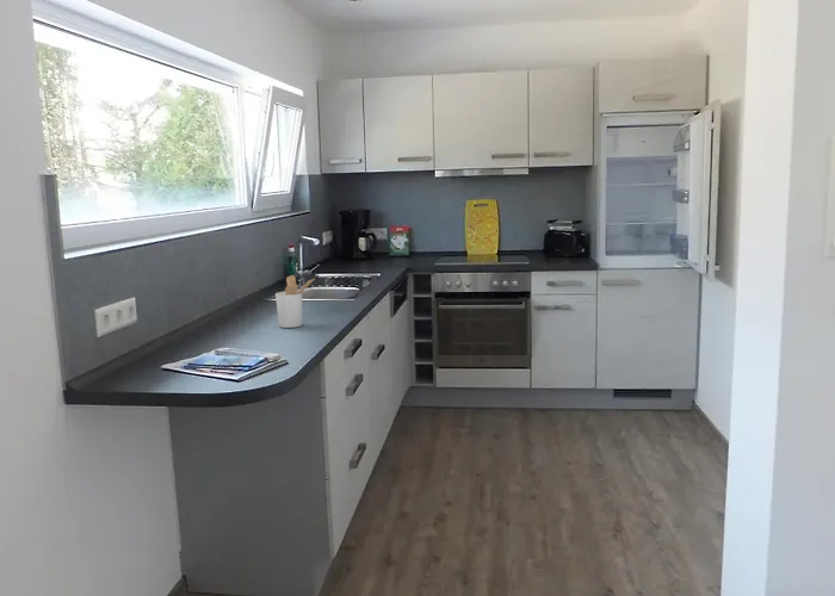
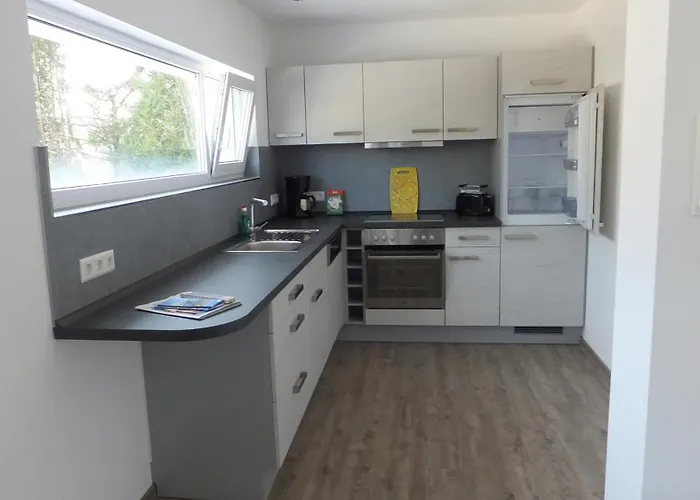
- utensil holder [274,274,316,329]
